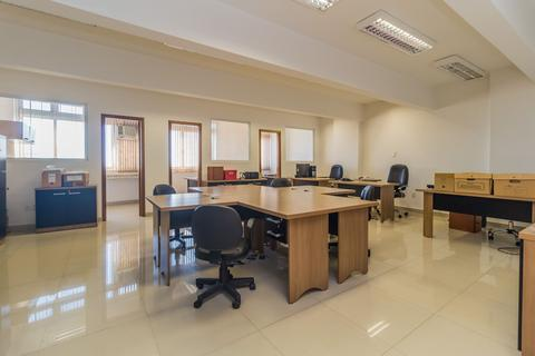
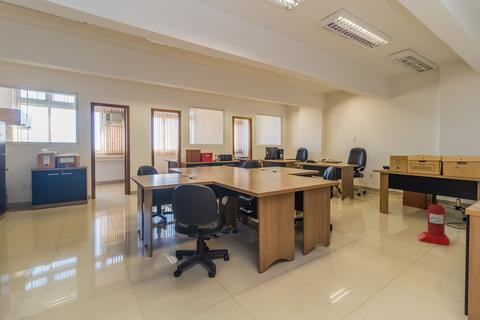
+ fire extinguisher [417,199,450,246]
